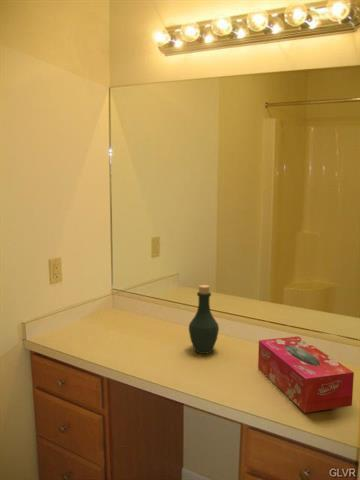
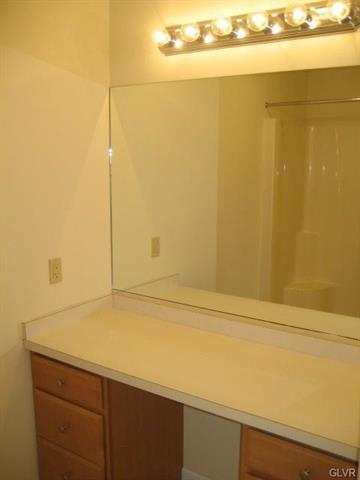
- bottle [188,284,220,355]
- tissue box [257,336,355,414]
